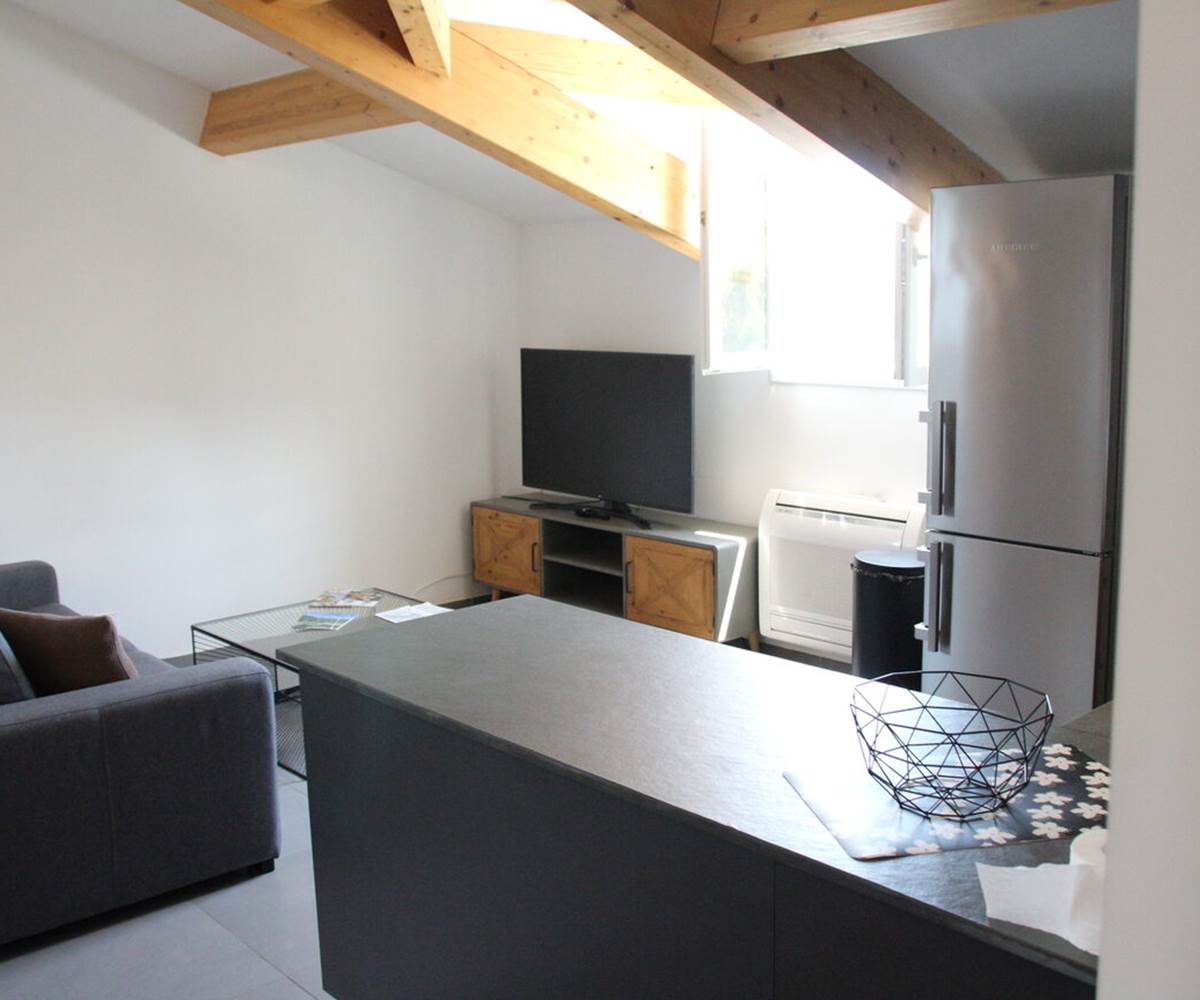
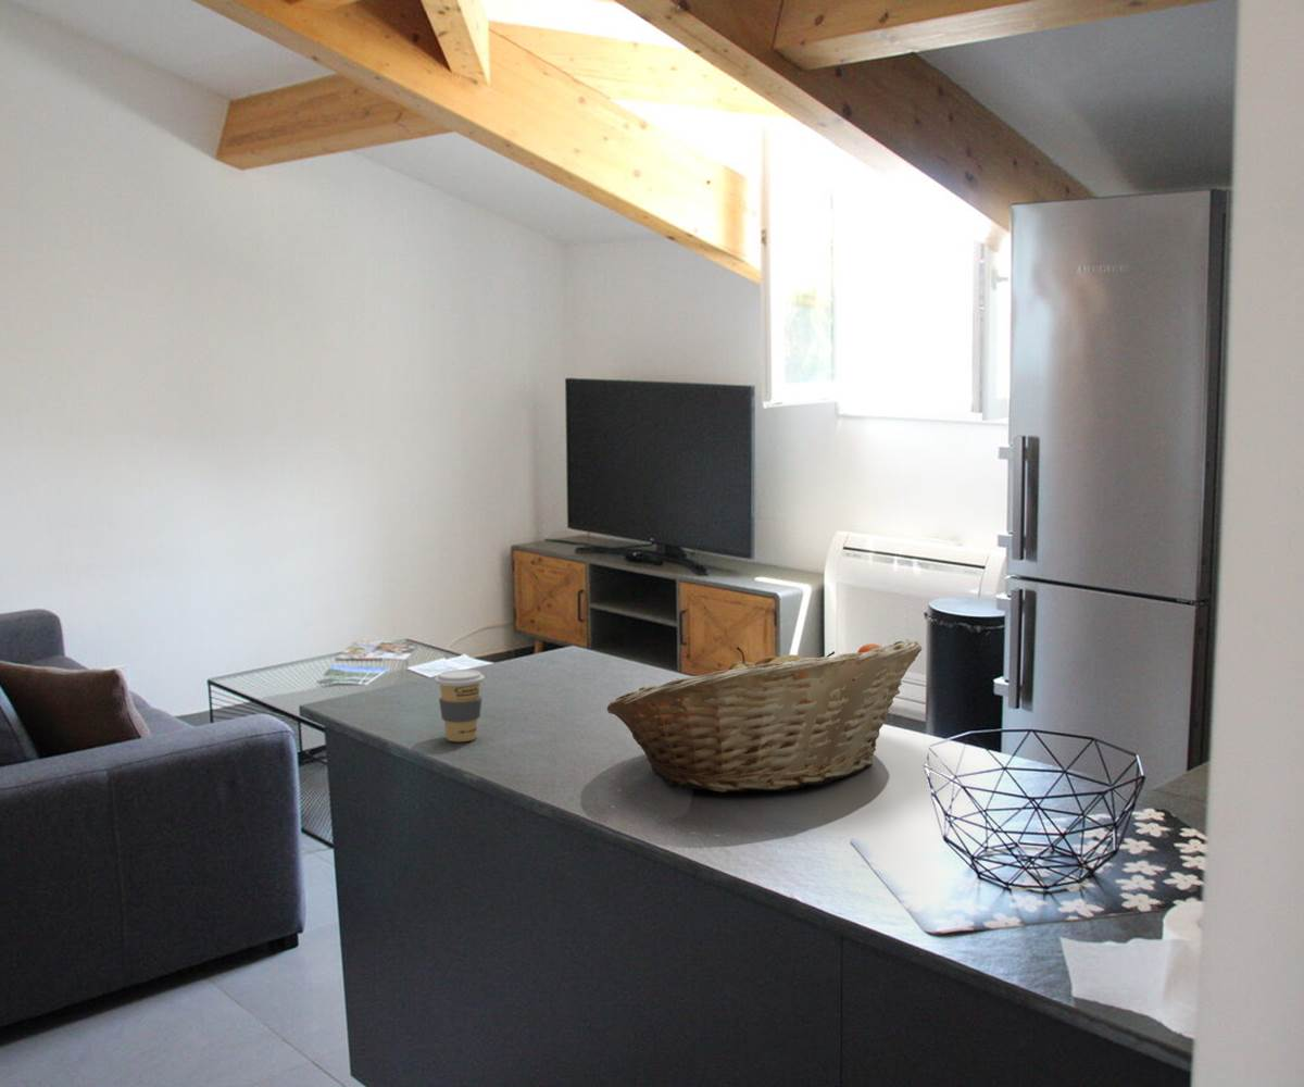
+ fruit basket [606,639,923,794]
+ coffee cup [434,669,486,742]
